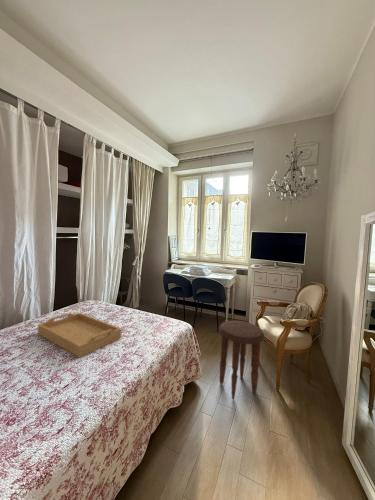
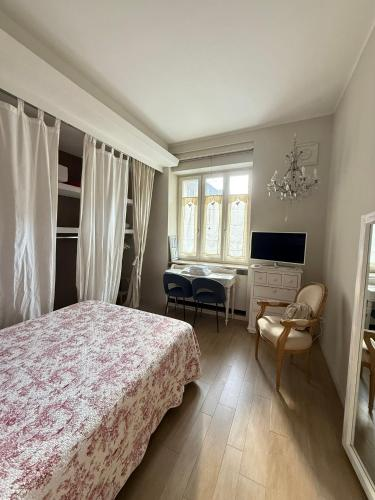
- serving tray [37,312,123,359]
- side table [218,320,265,401]
